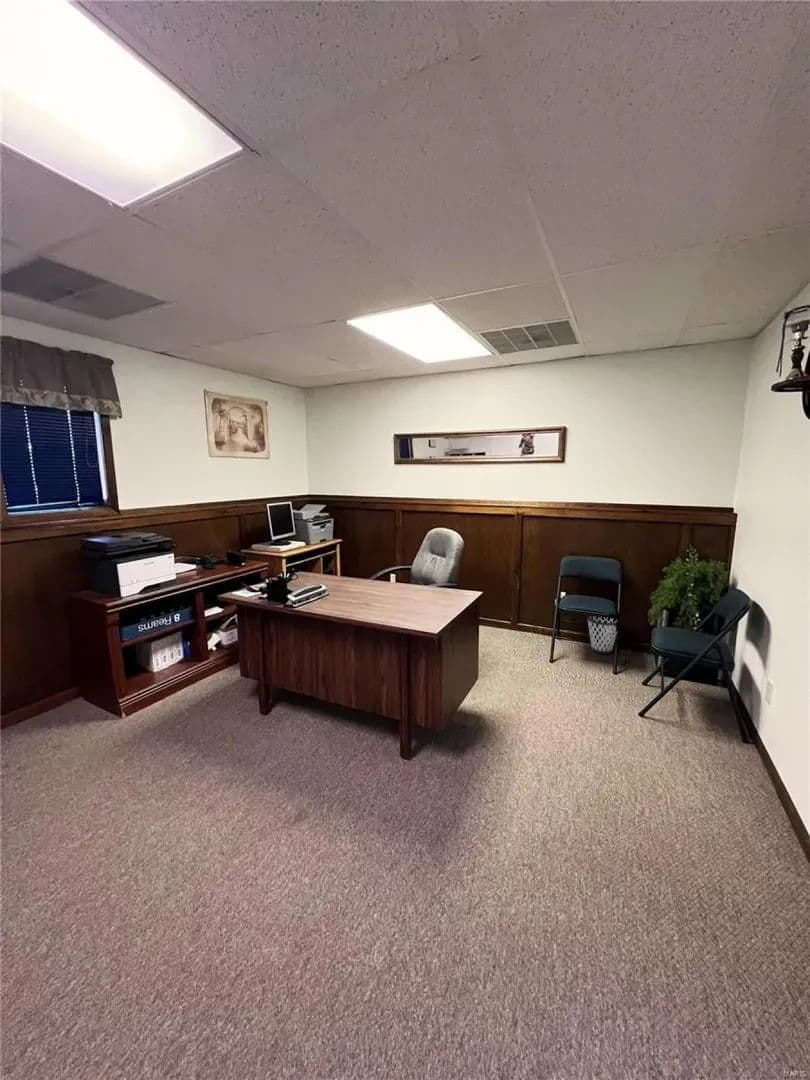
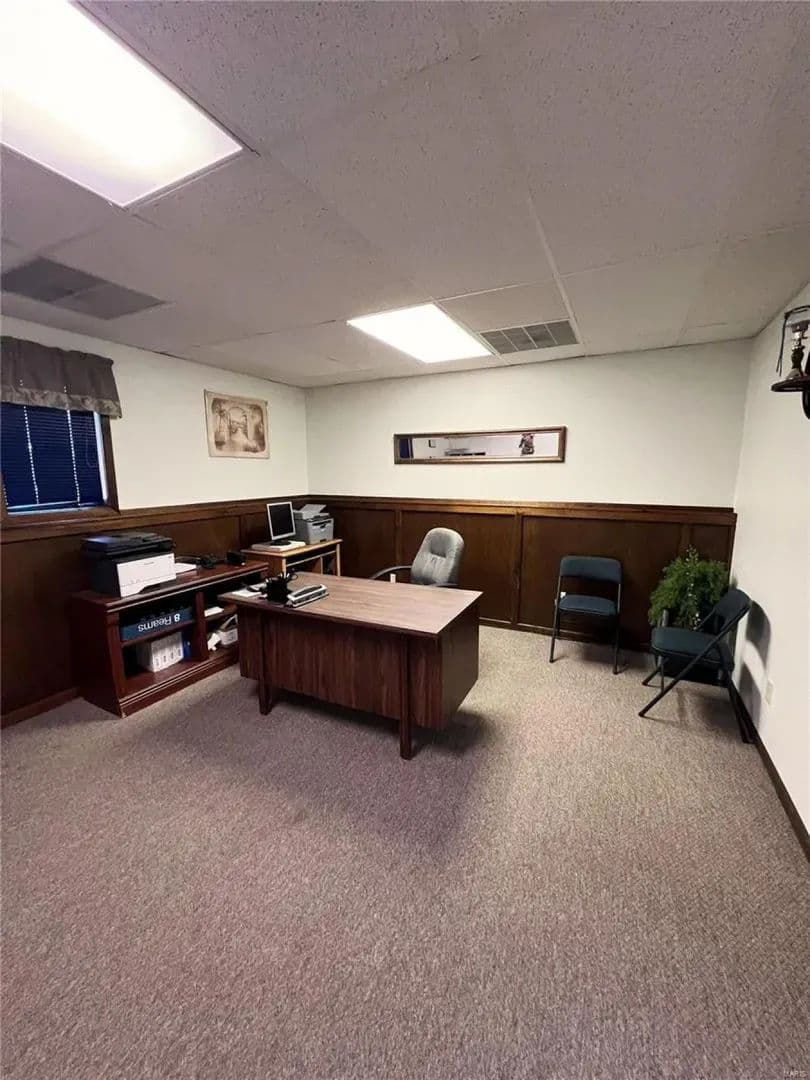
- wastebasket [586,615,622,655]
